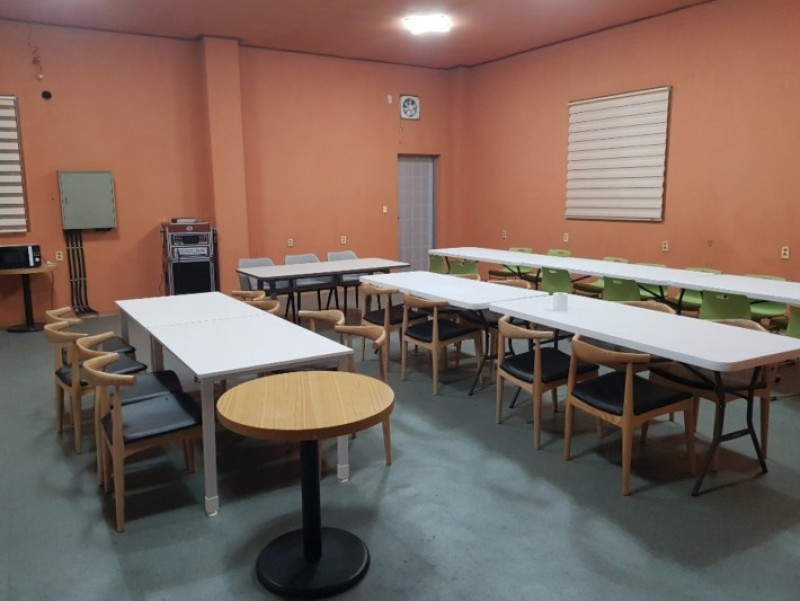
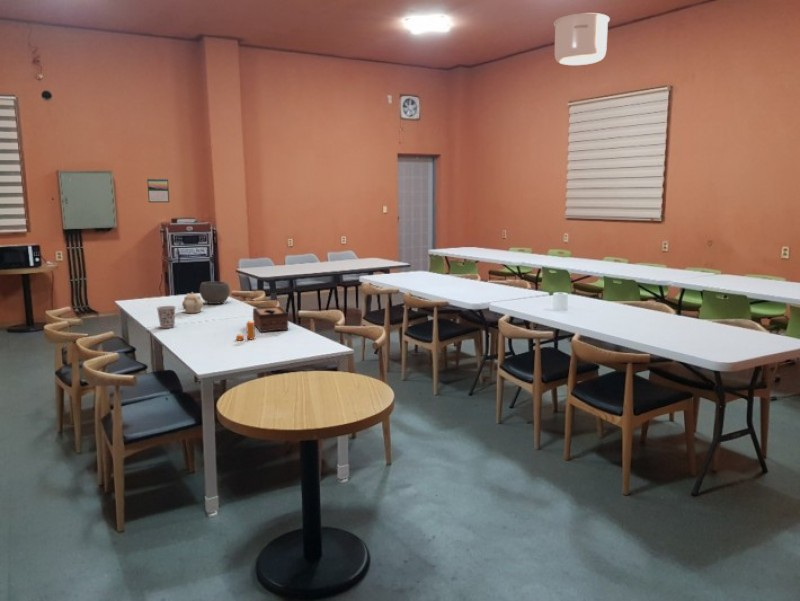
+ ceiling light [553,12,611,66]
+ bowl [199,281,231,305]
+ pepper shaker [235,320,256,341]
+ tissue box [252,306,289,333]
+ cup [156,305,177,329]
+ calendar [146,178,170,203]
+ teapot [181,291,204,314]
